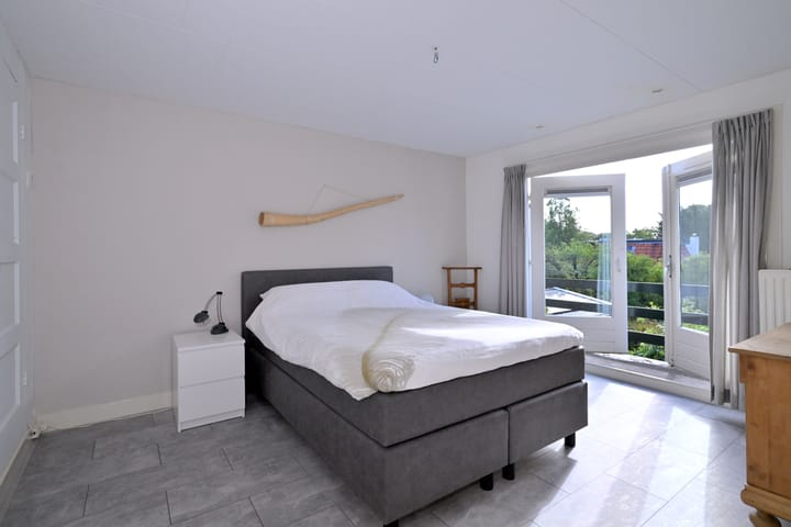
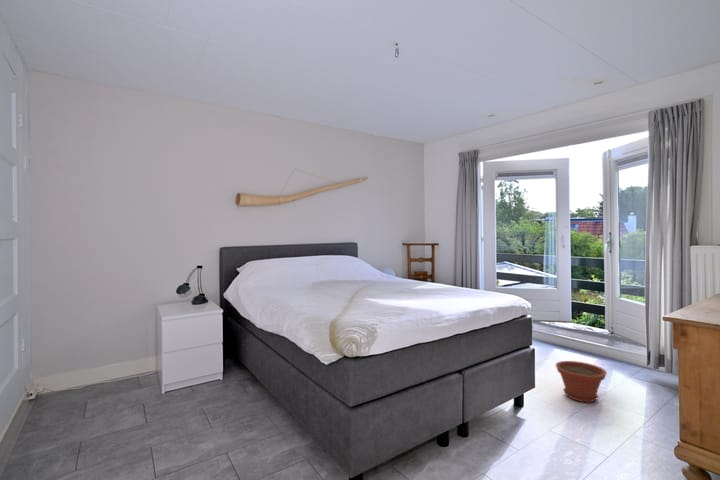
+ plant pot [554,360,608,403]
